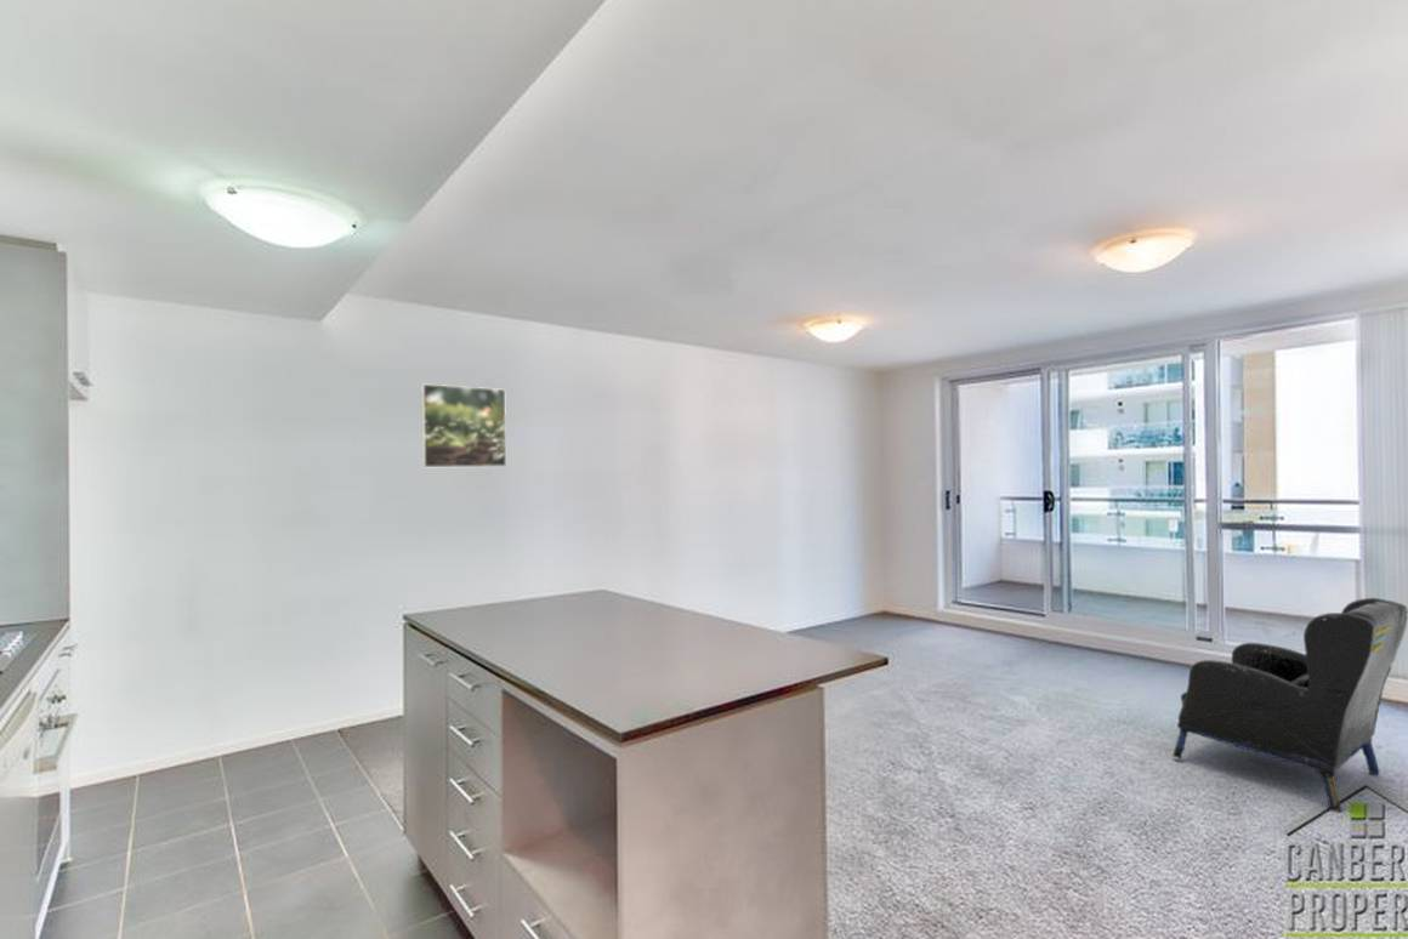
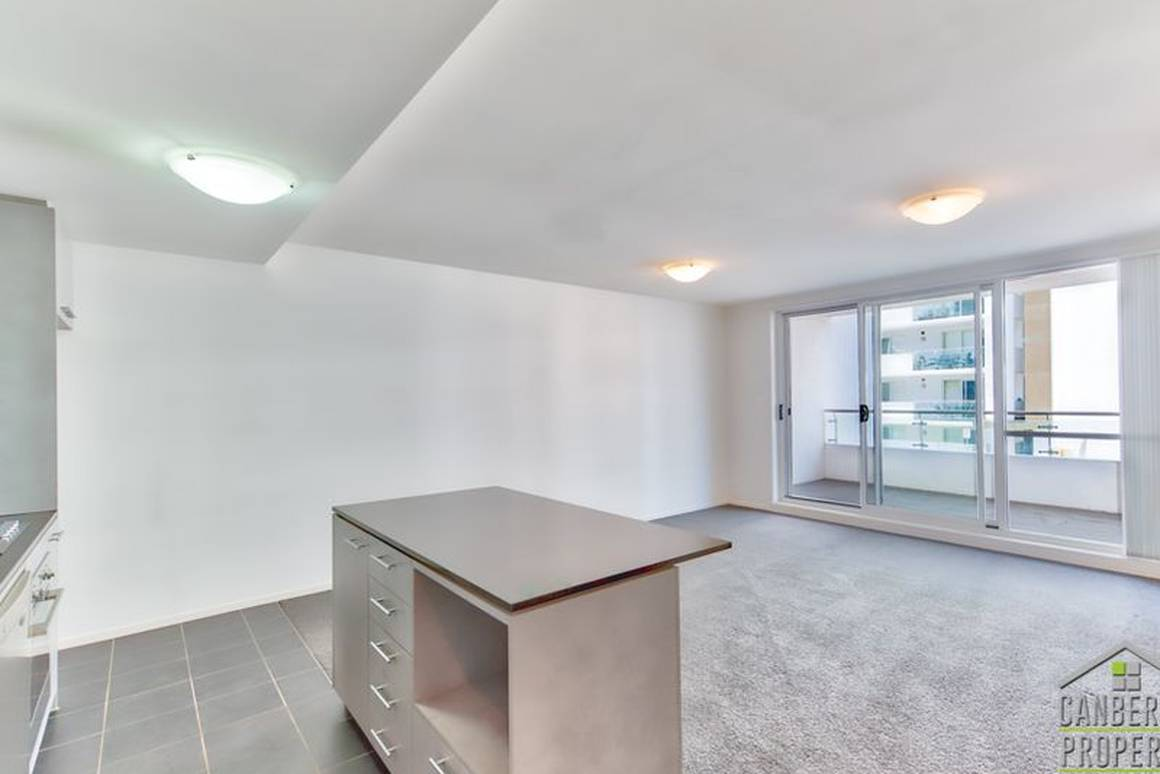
- armchair [1171,597,1408,813]
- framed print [420,382,507,468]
